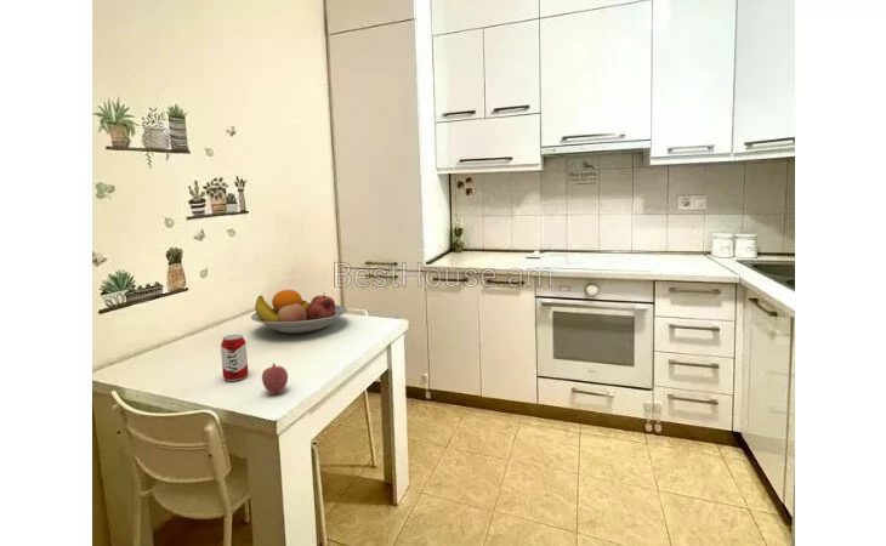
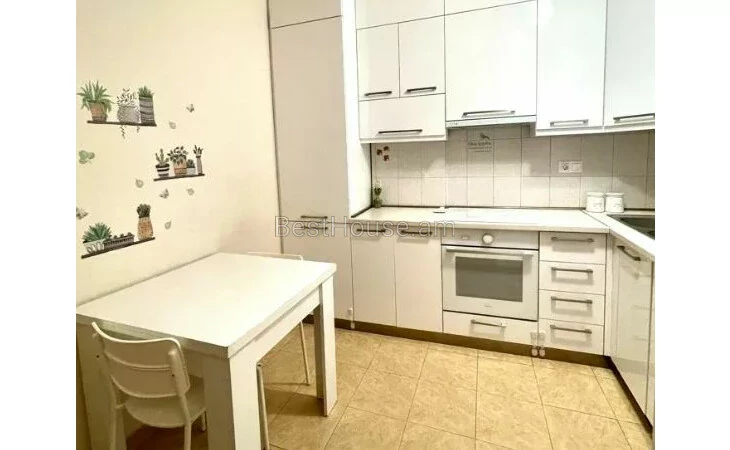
- fruit [260,362,289,396]
- beverage can [220,334,249,382]
- fruit bowl [250,289,348,335]
